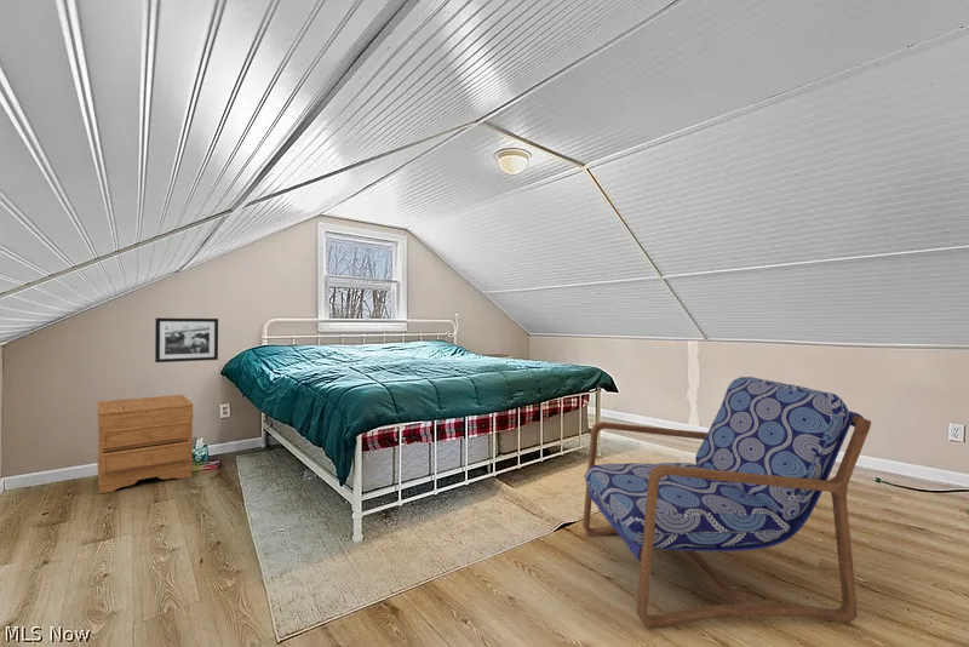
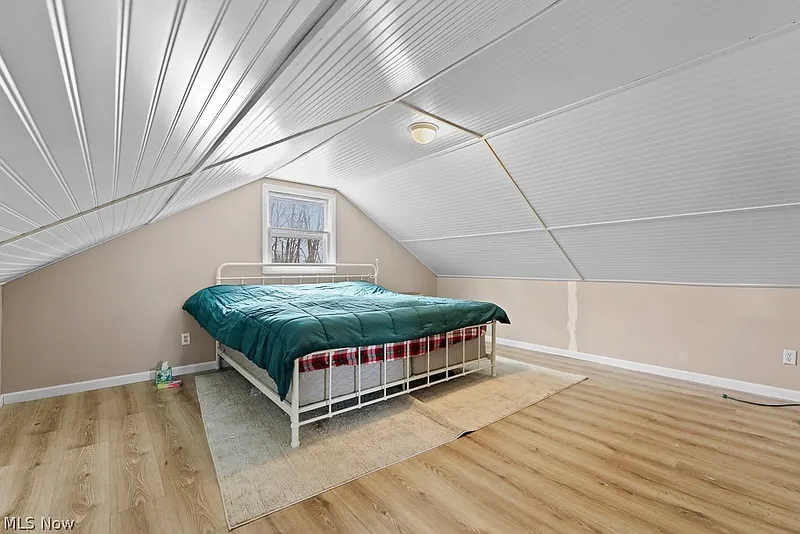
- armchair [581,376,872,630]
- picture frame [154,317,219,363]
- nightstand [97,394,195,494]
